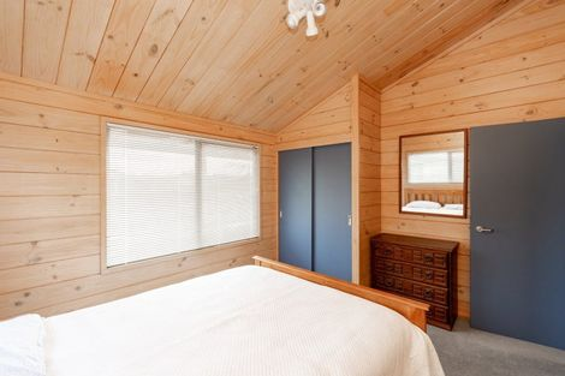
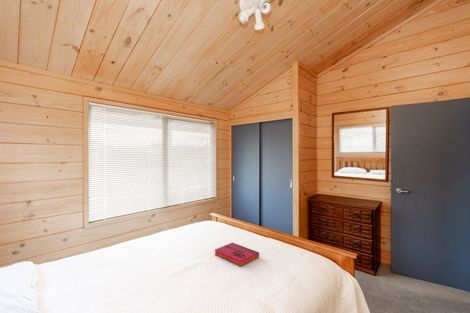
+ hardback book [214,242,260,267]
